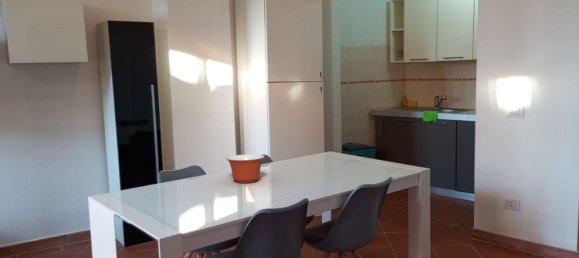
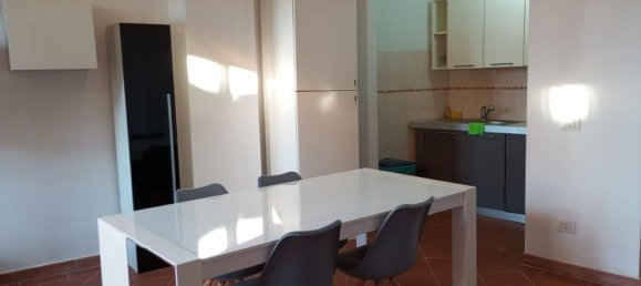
- mixing bowl [225,153,266,184]
